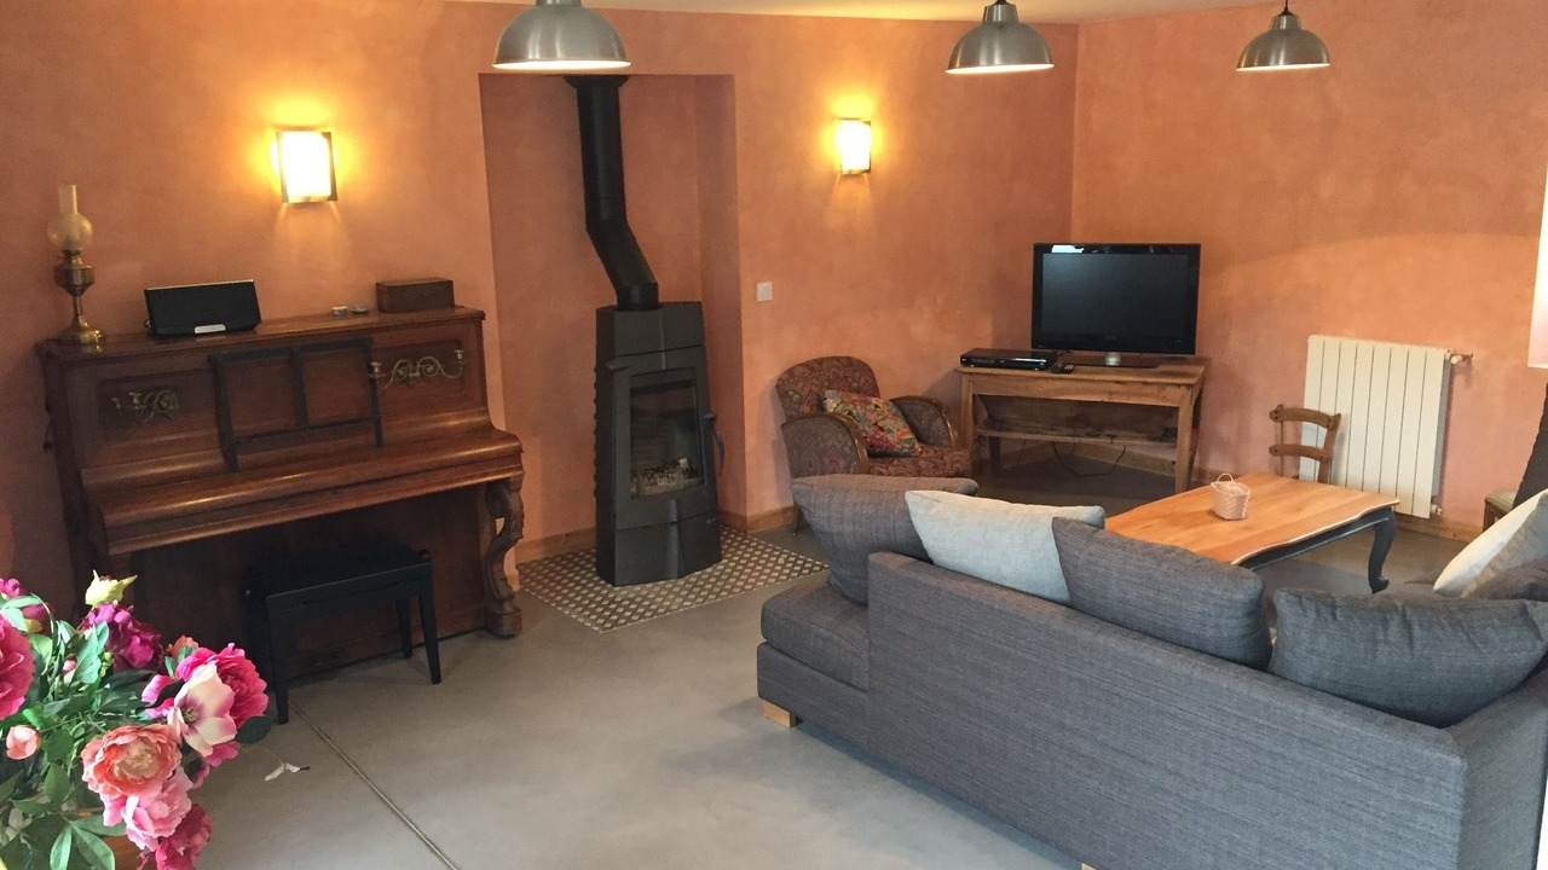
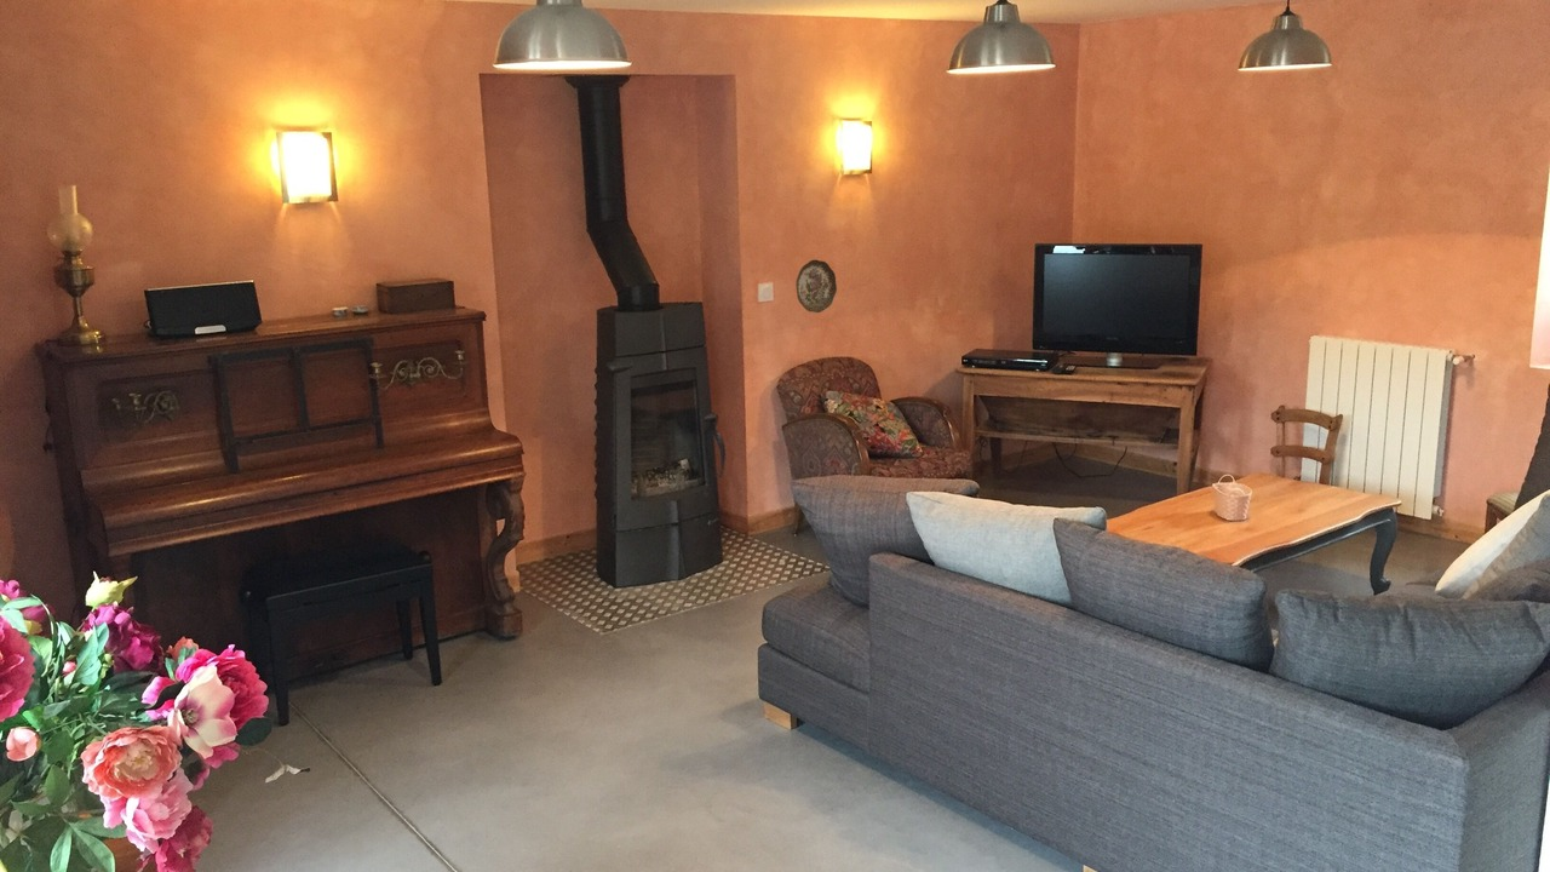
+ decorative plate [796,259,838,314]
